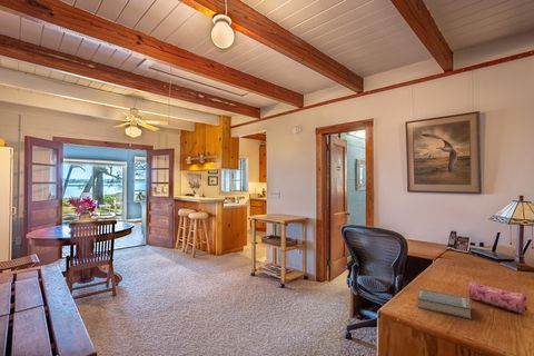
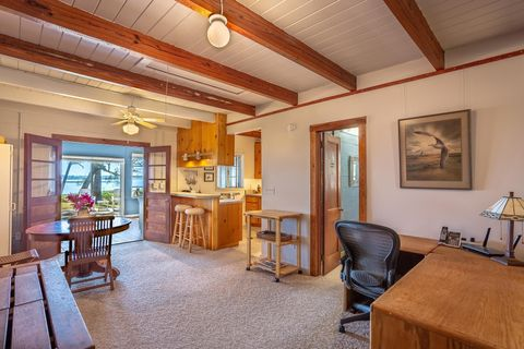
- pencil case [467,280,528,314]
- hardback book [417,288,473,320]
